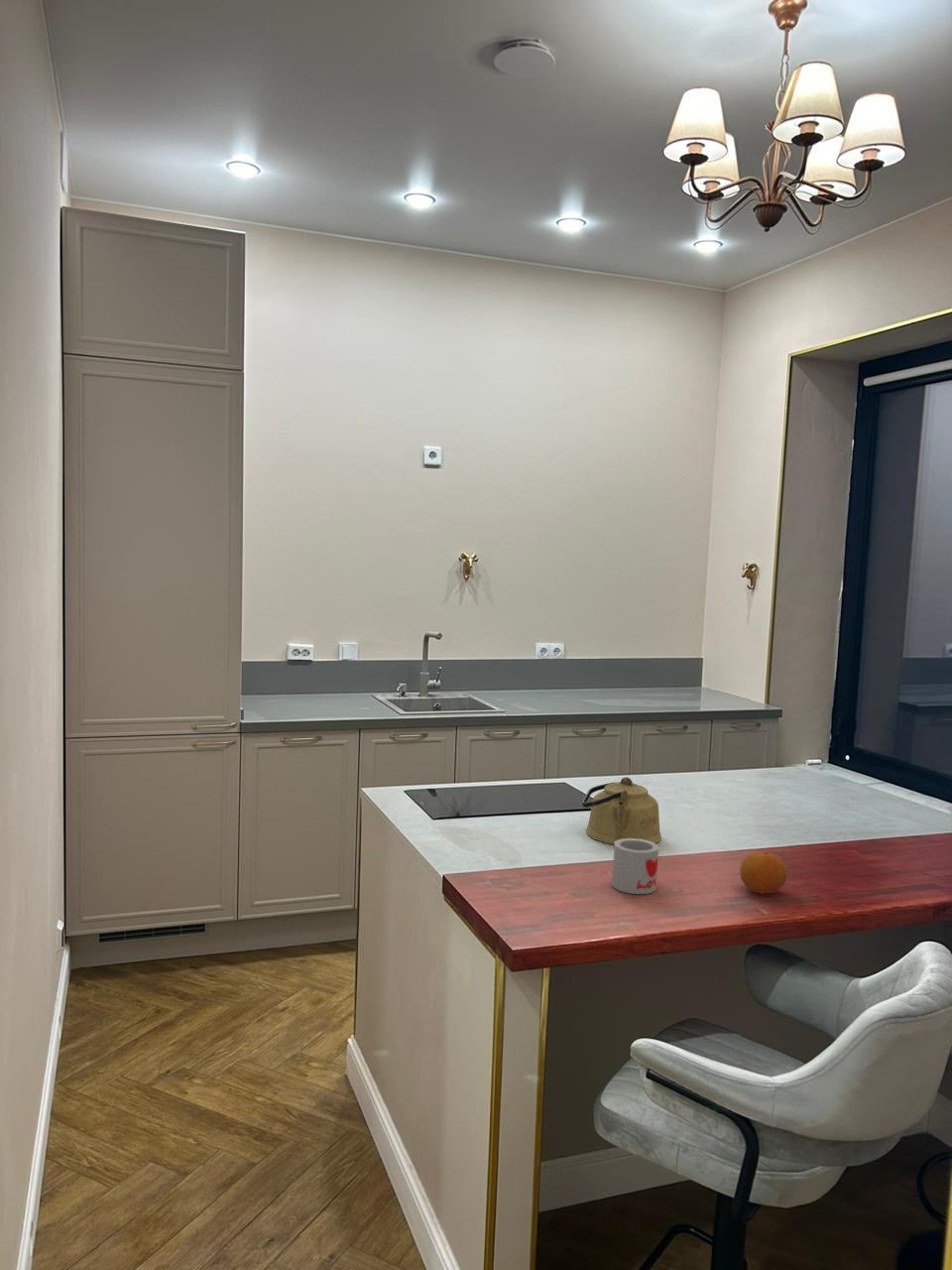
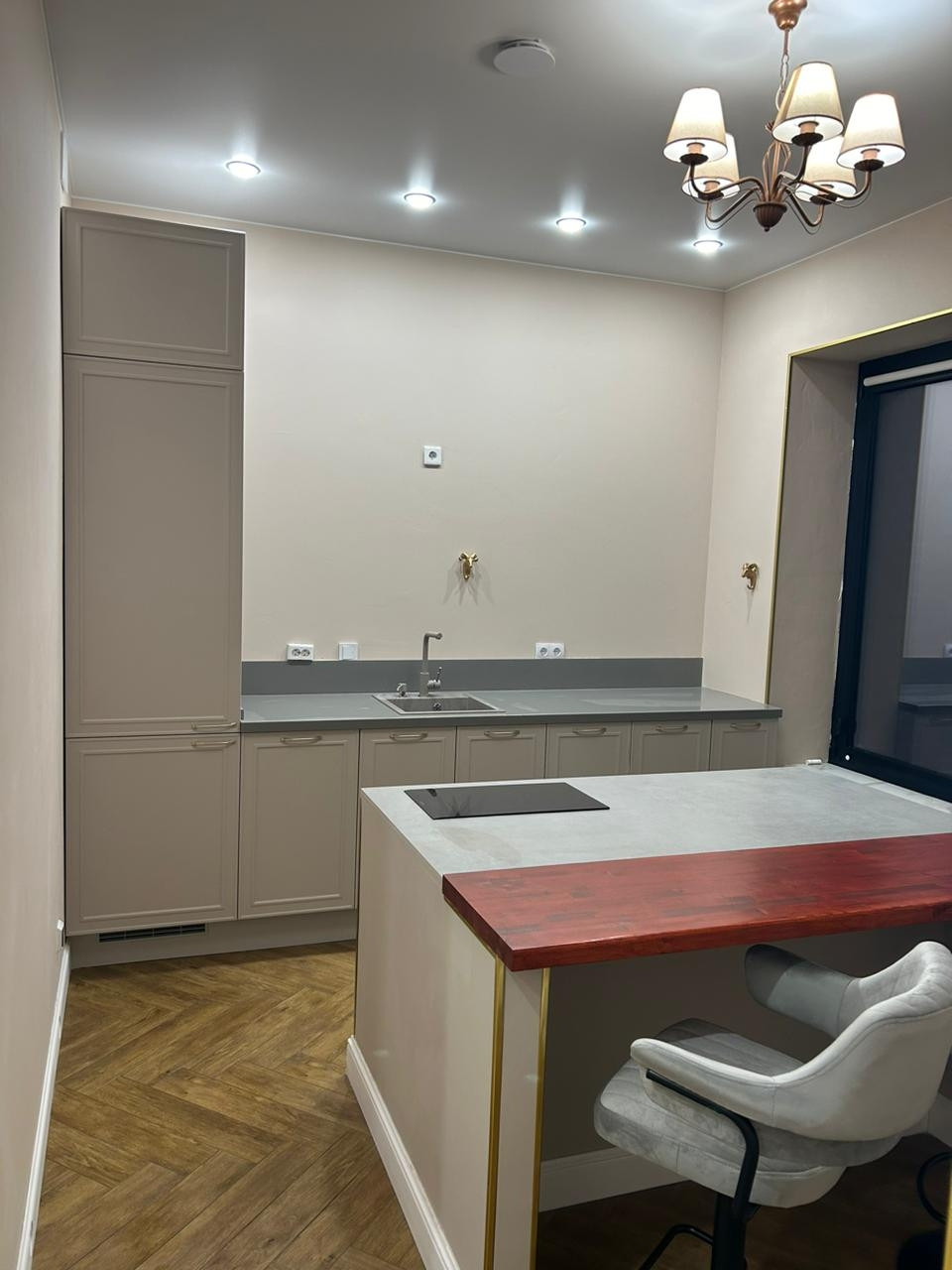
- fruit [739,850,788,895]
- kettle [581,776,662,845]
- mug [611,838,659,895]
